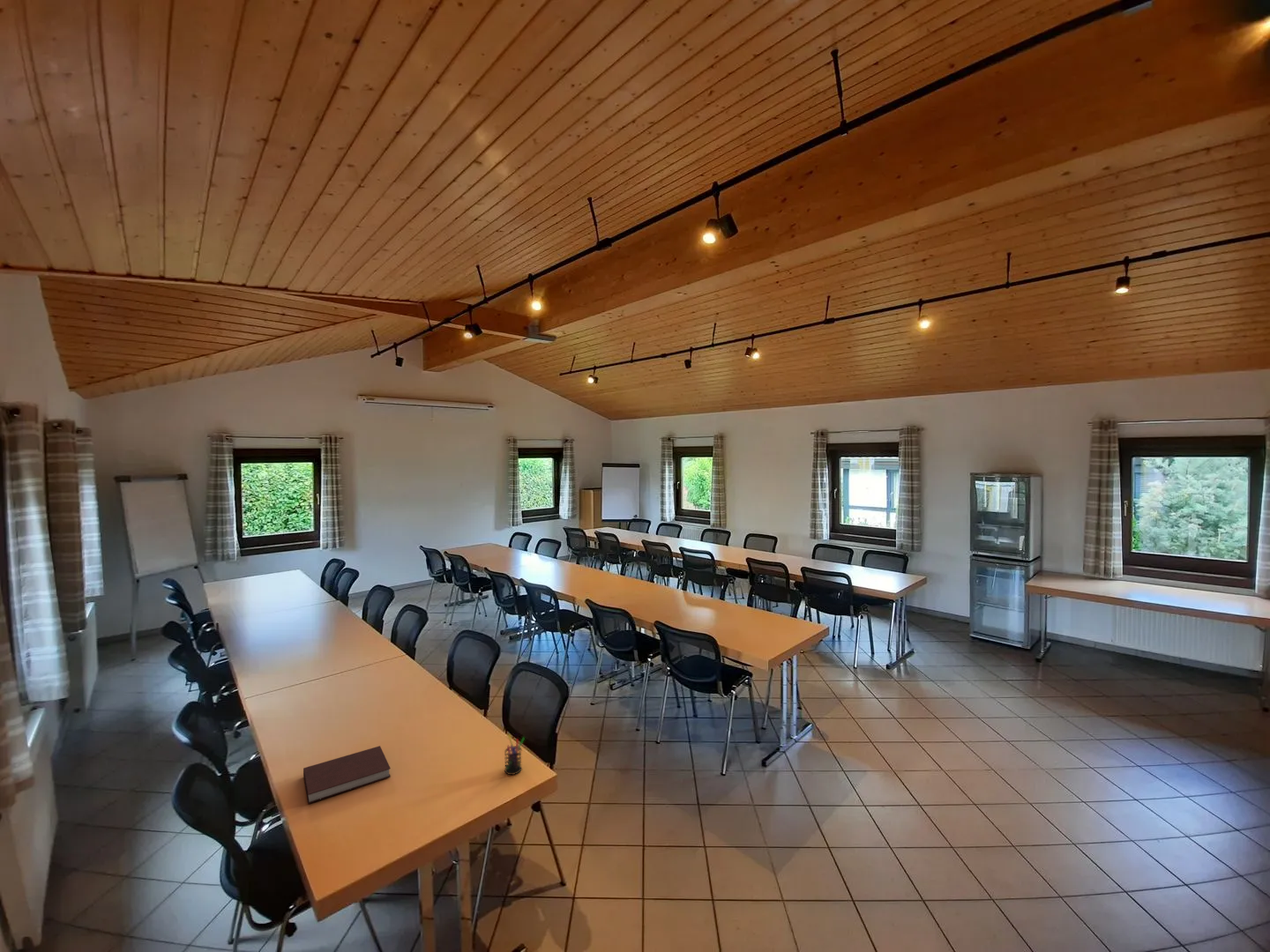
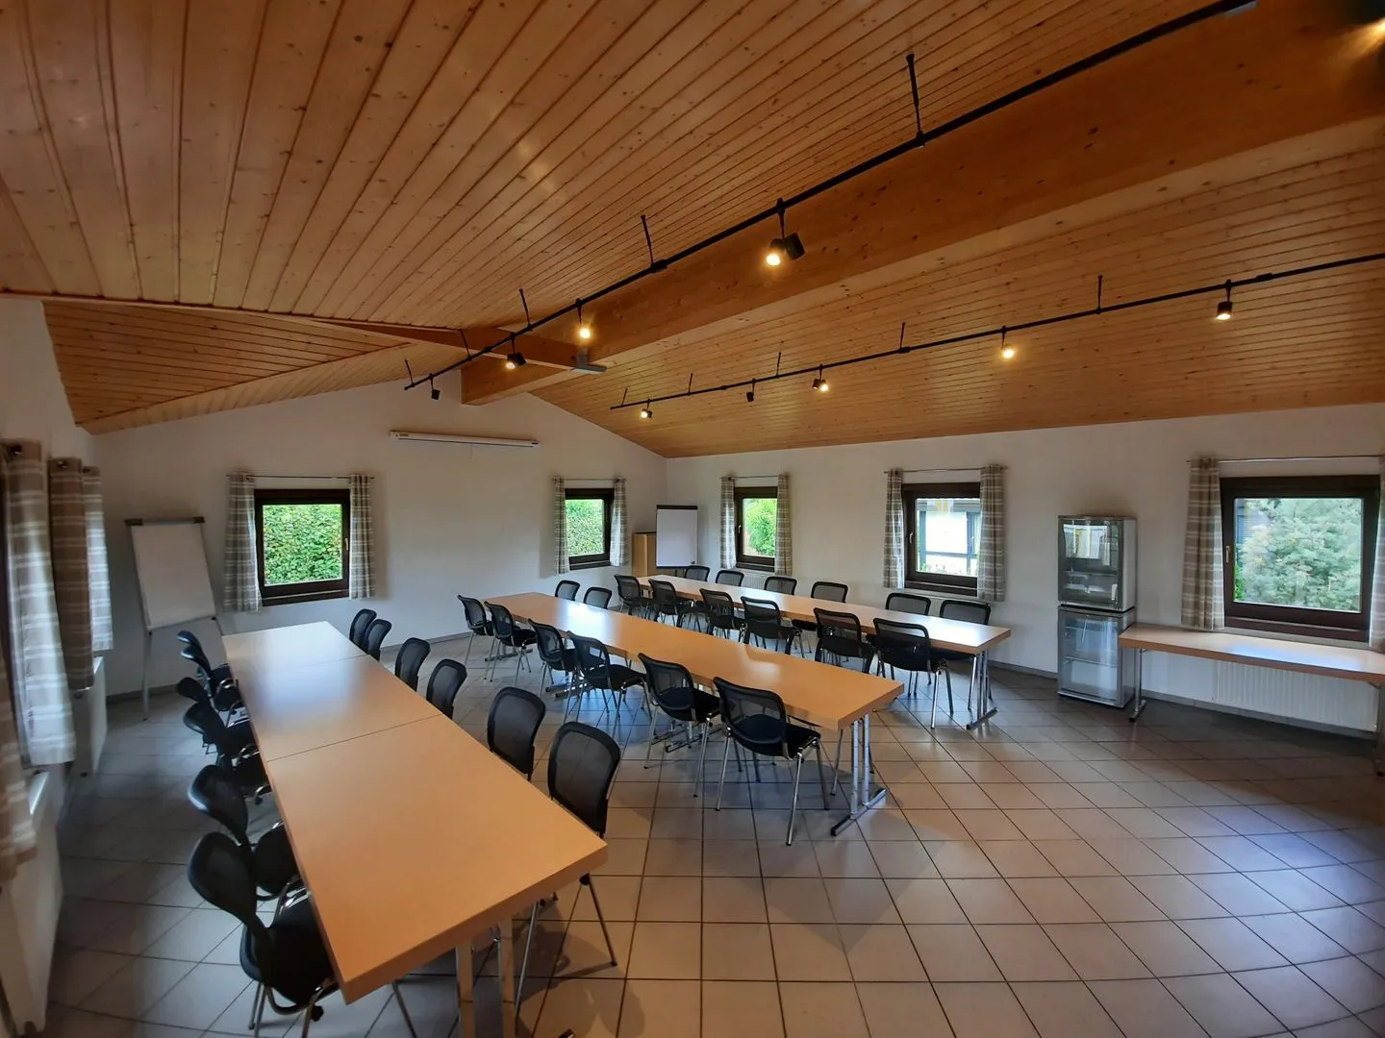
- notebook [303,745,392,805]
- pen holder [504,734,526,776]
